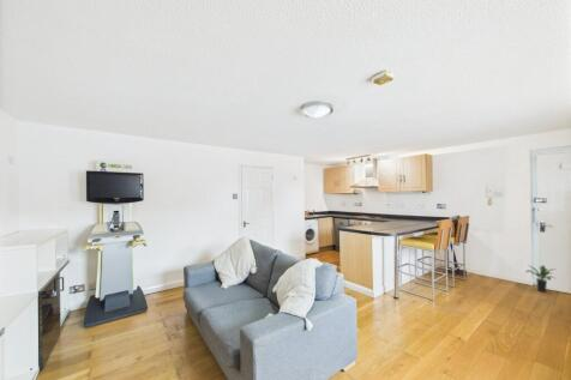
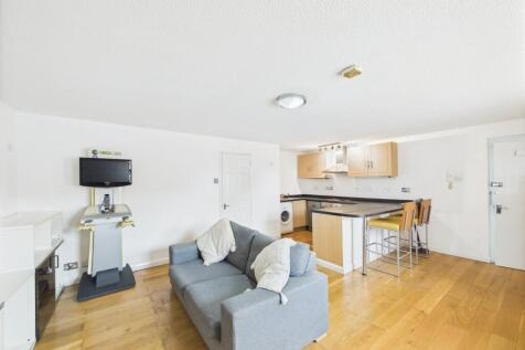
- potted plant [524,264,558,294]
